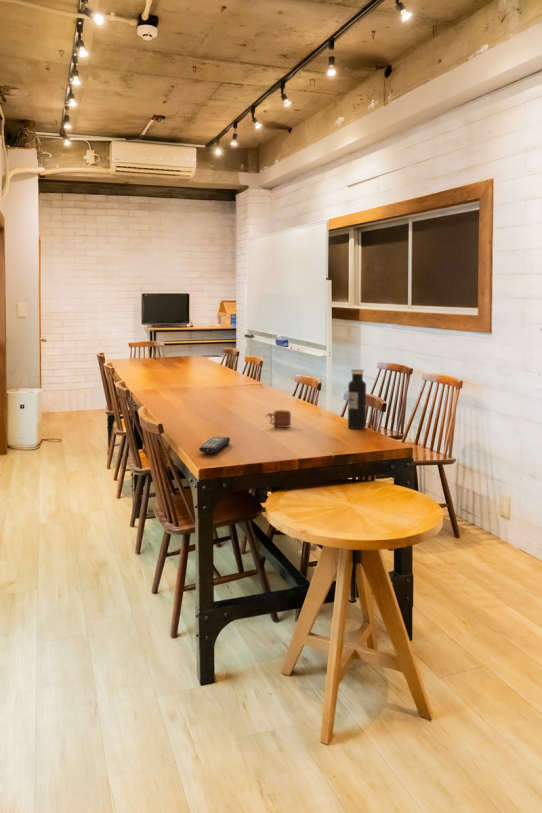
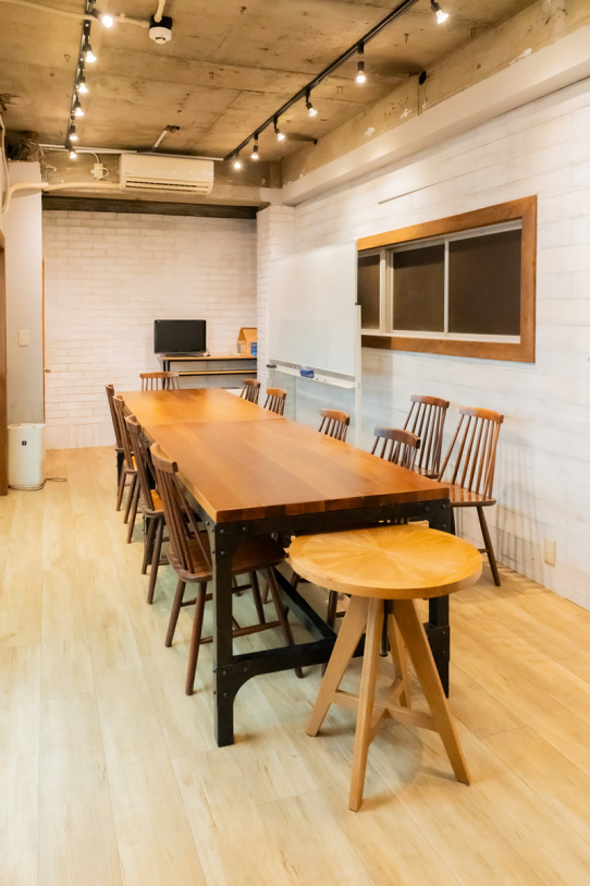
- mug [265,409,292,429]
- water bottle [347,369,367,430]
- remote control [198,436,231,454]
